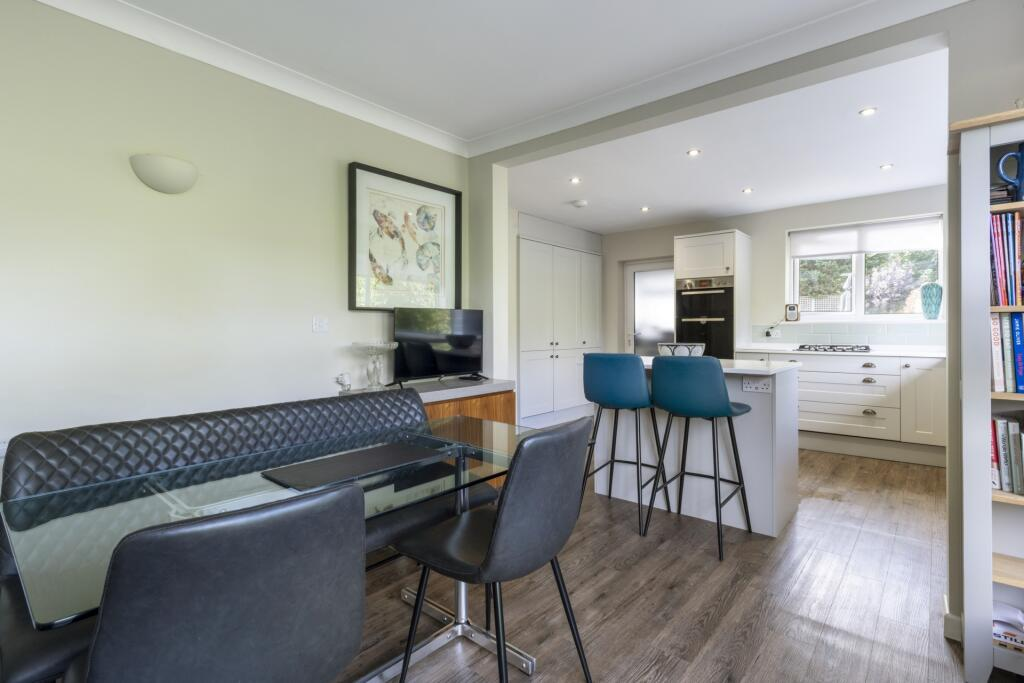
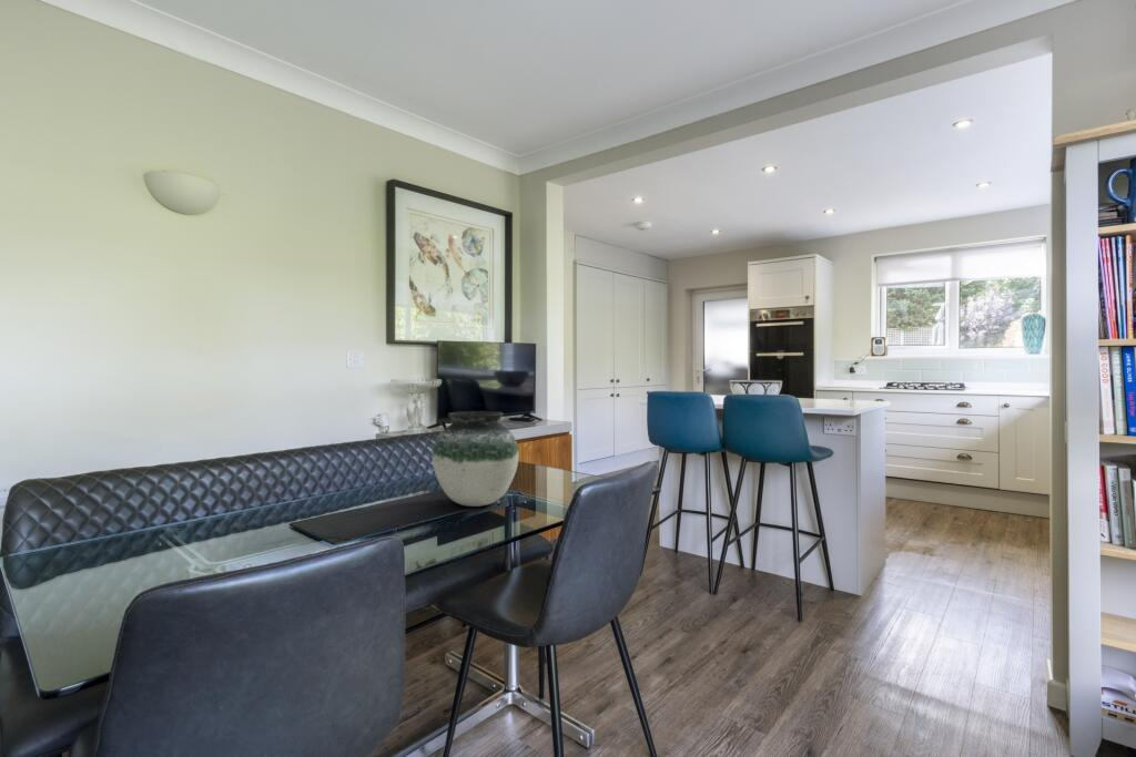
+ vase [432,410,520,508]
